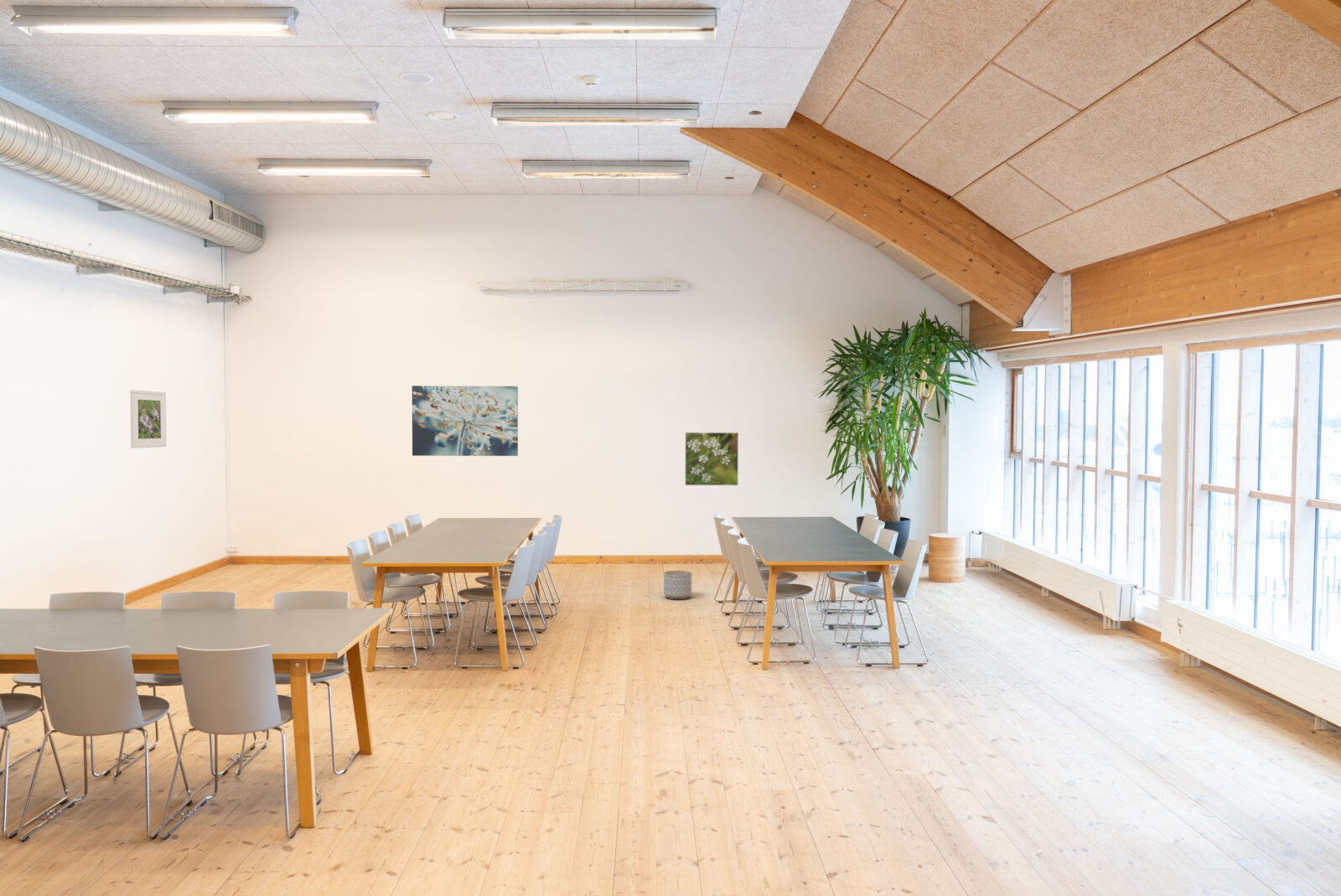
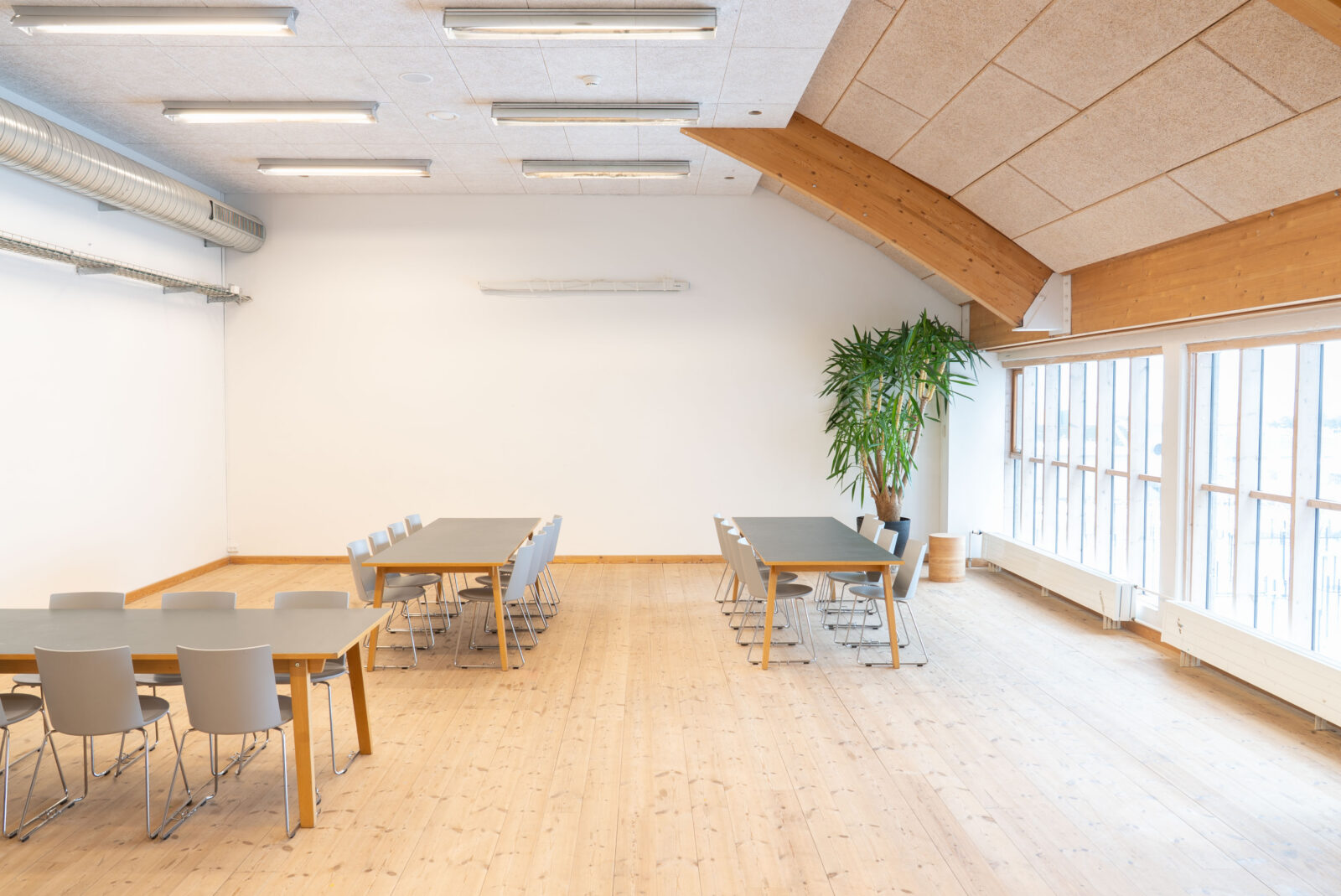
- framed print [130,389,167,449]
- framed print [684,432,739,486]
- wall art [412,385,519,457]
- planter [663,570,692,600]
